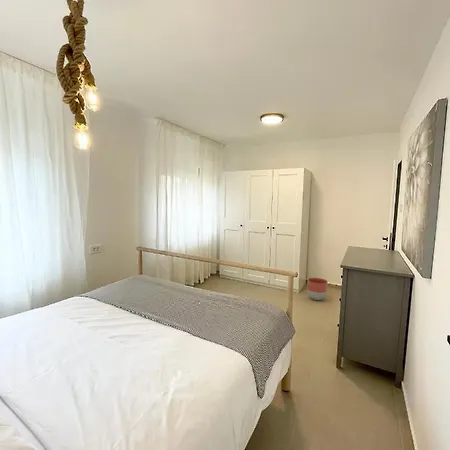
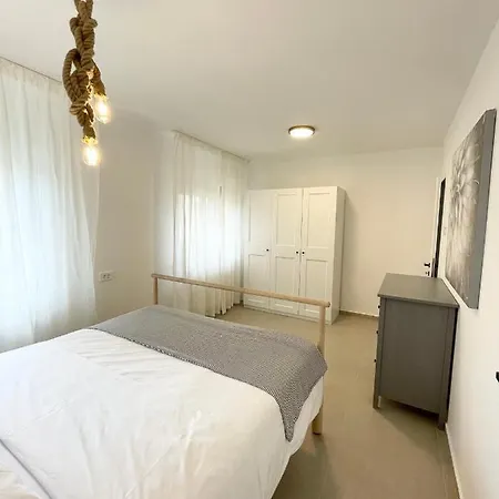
- planter [307,277,329,301]
